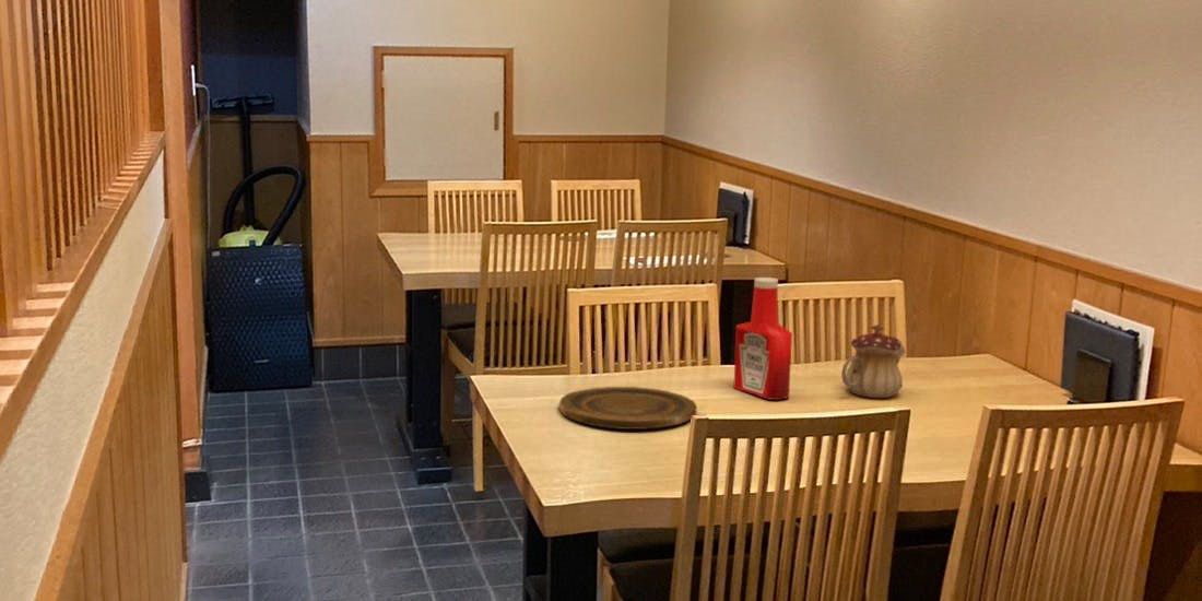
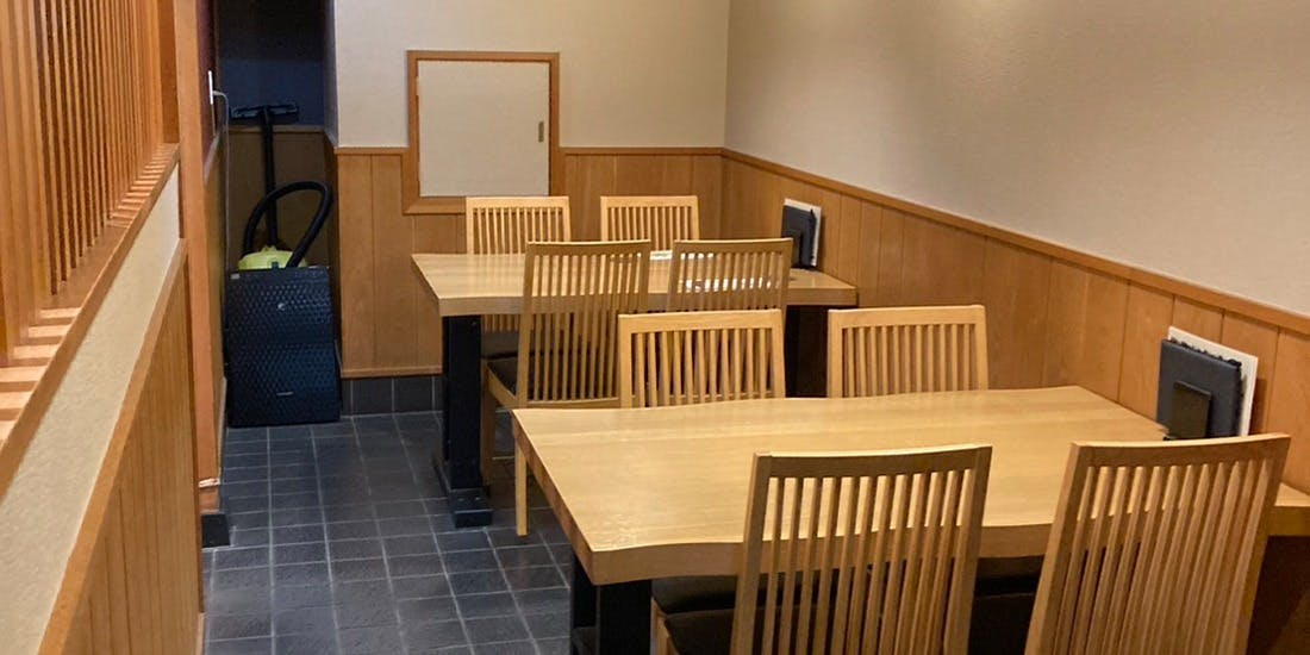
- soap bottle [732,276,793,401]
- plate [558,386,697,431]
- teapot [840,323,907,399]
